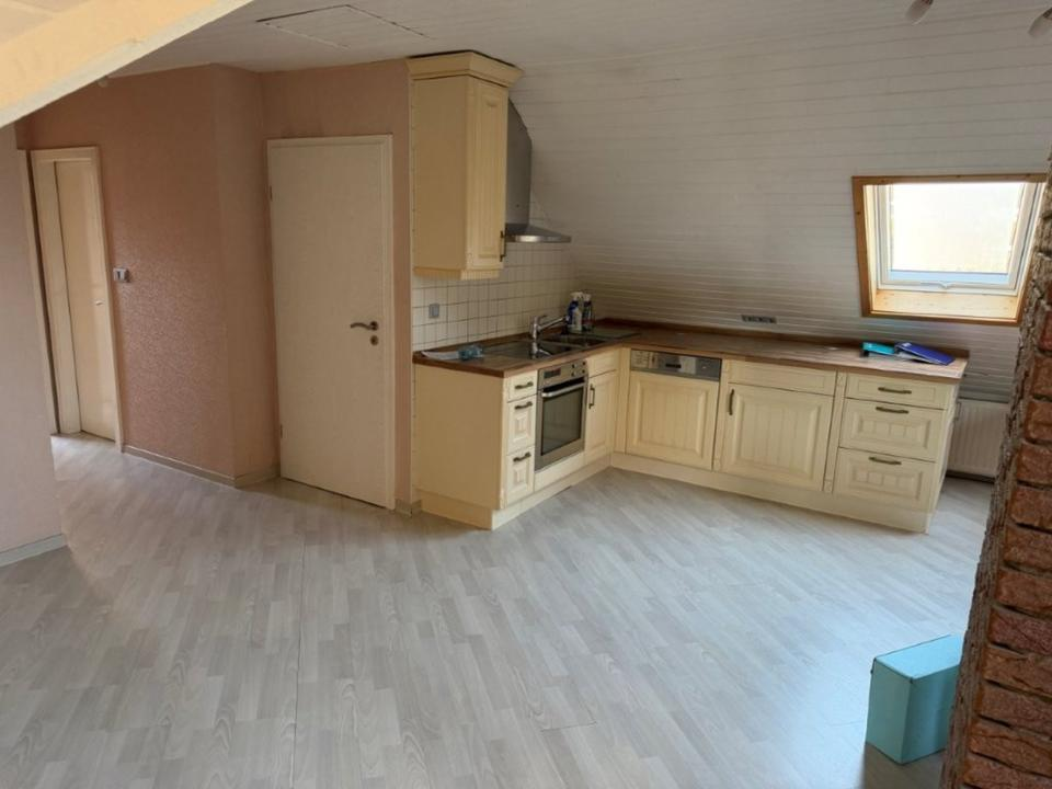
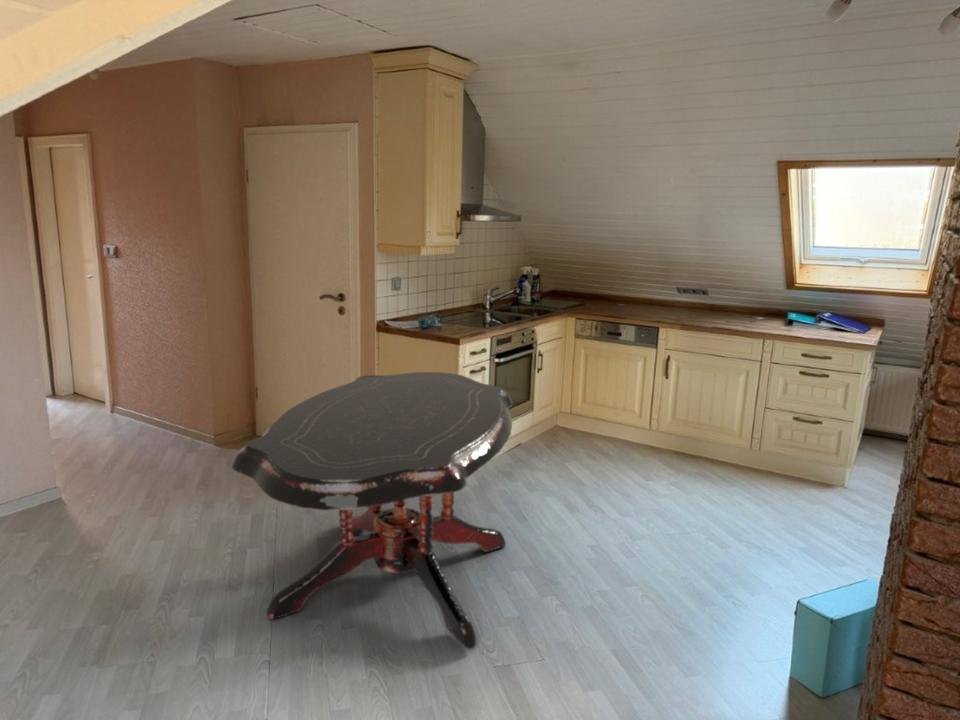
+ dining table [230,371,514,649]
